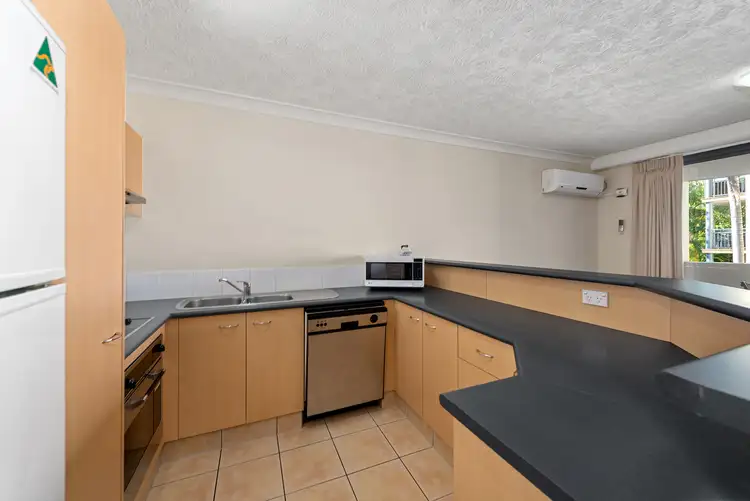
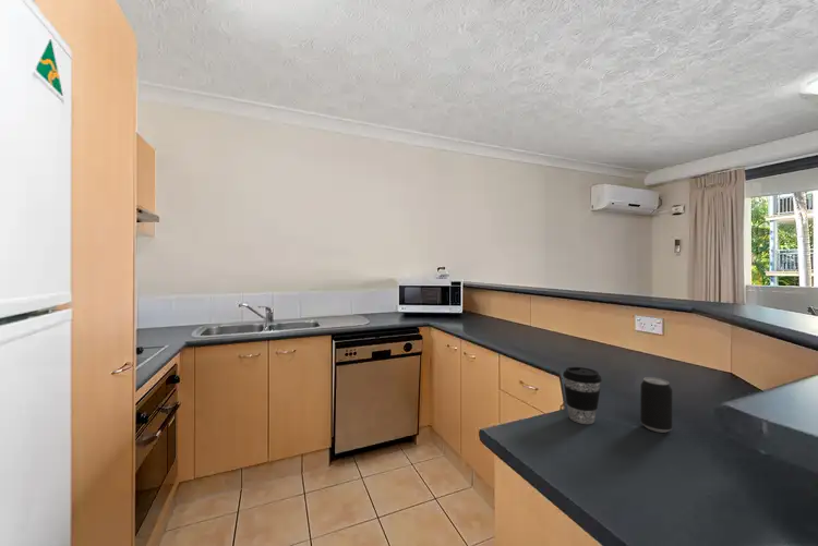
+ coffee cup [562,366,603,425]
+ beverage can [639,376,673,434]
